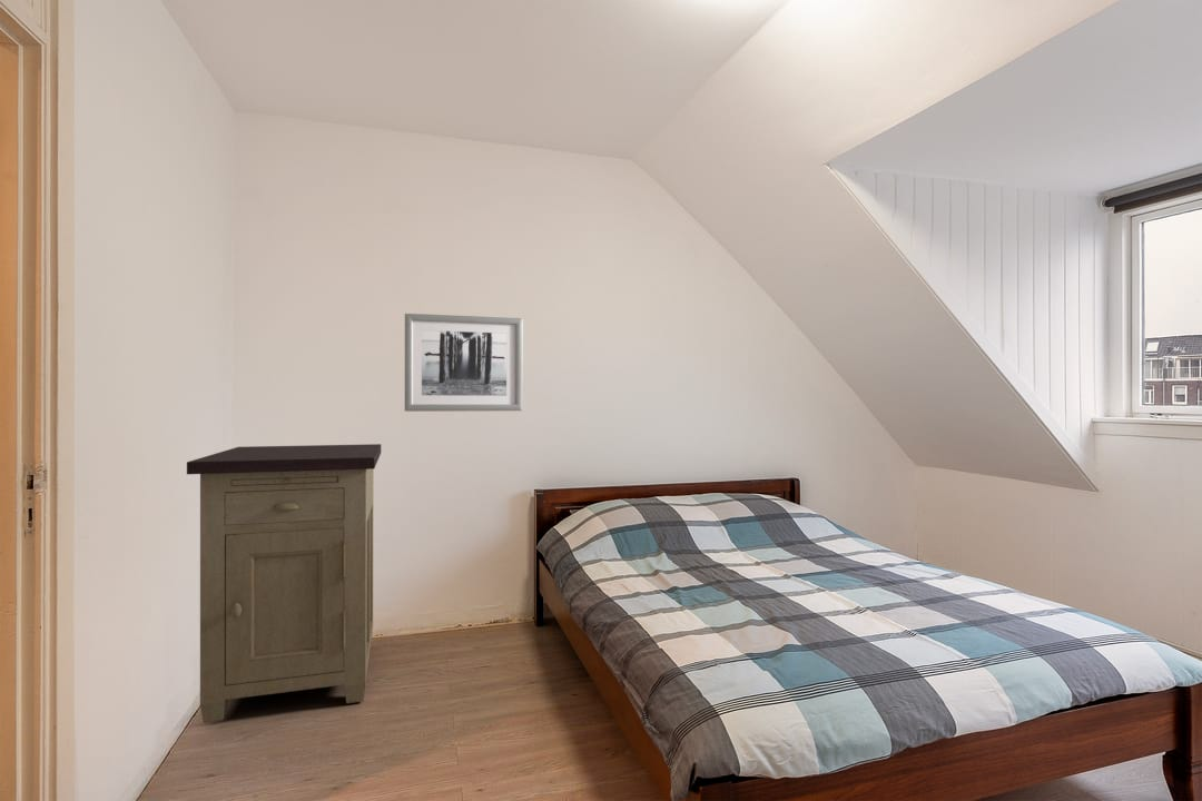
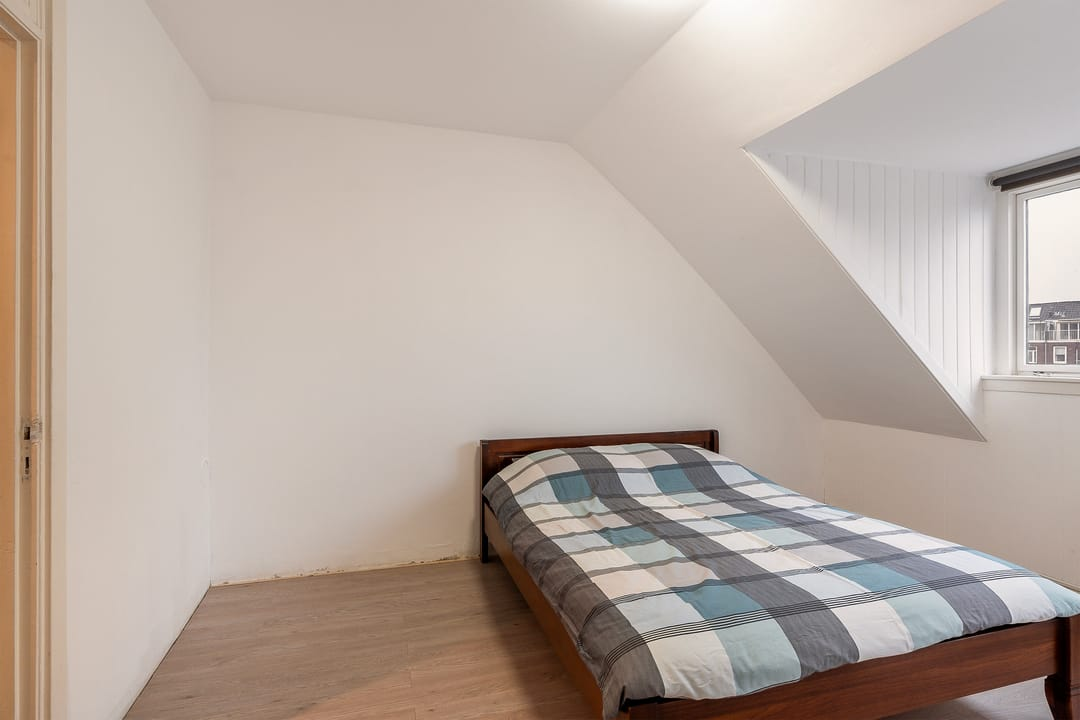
- cabinet [186,443,382,724]
- wall art [404,313,524,413]
